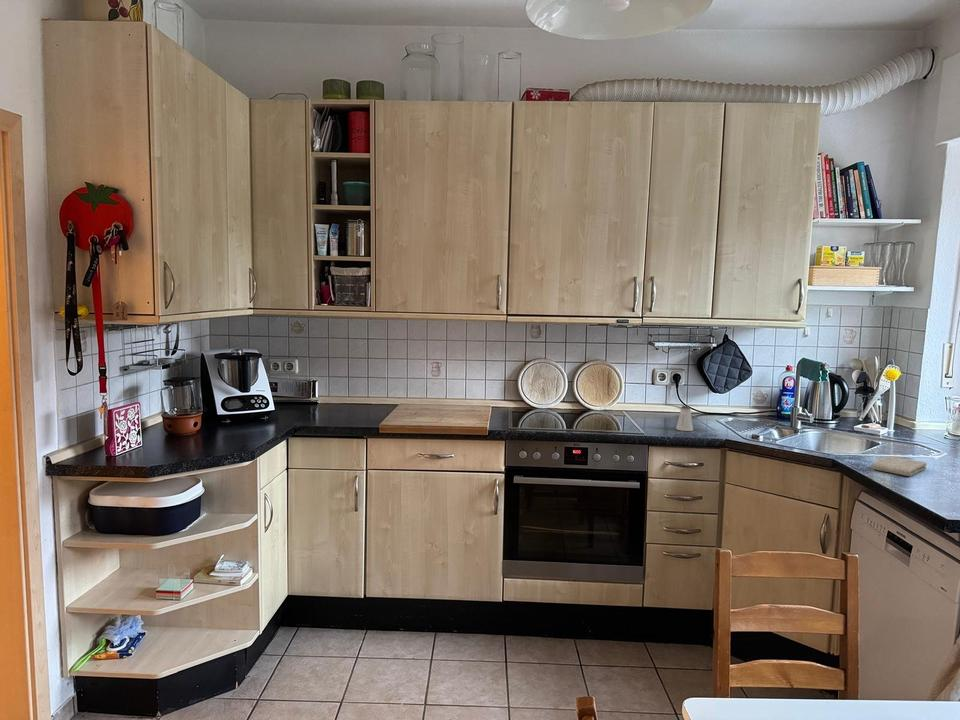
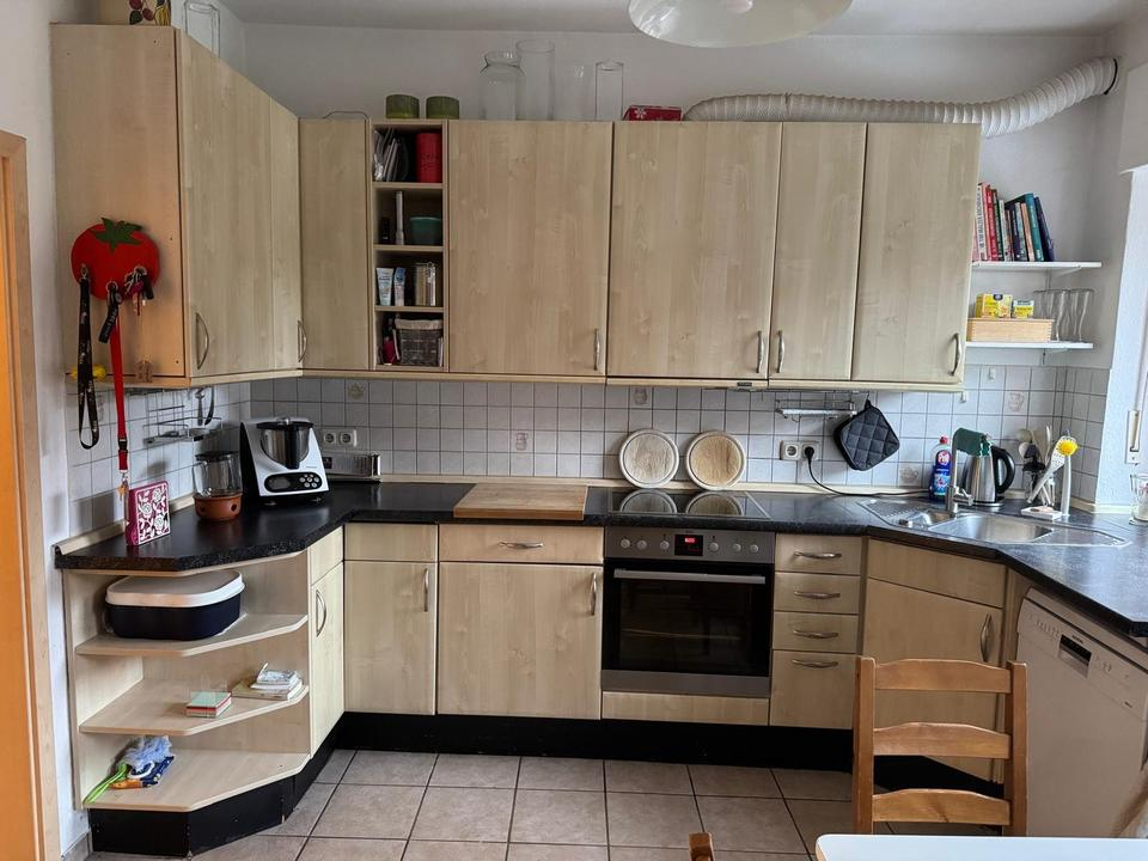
- saltshaker [675,405,694,432]
- washcloth [871,455,928,477]
